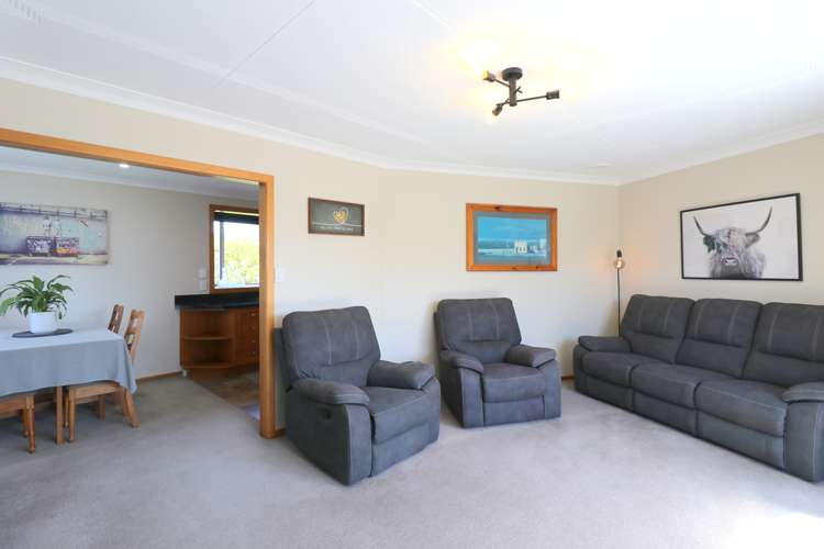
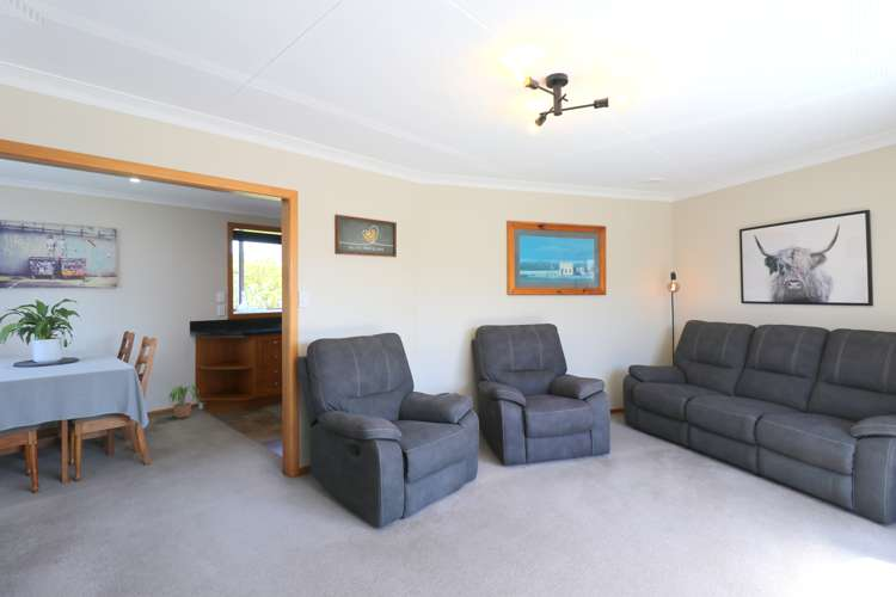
+ potted plant [167,384,202,419]
